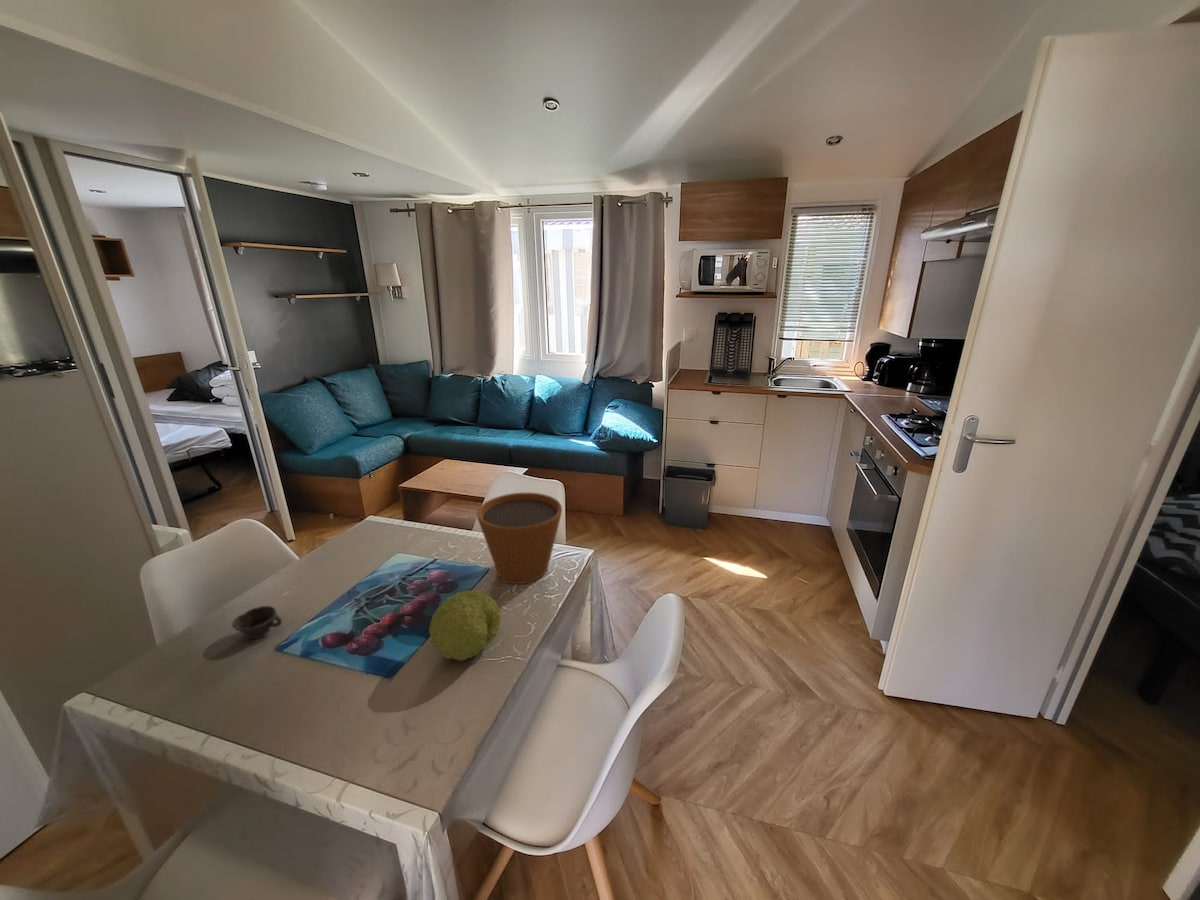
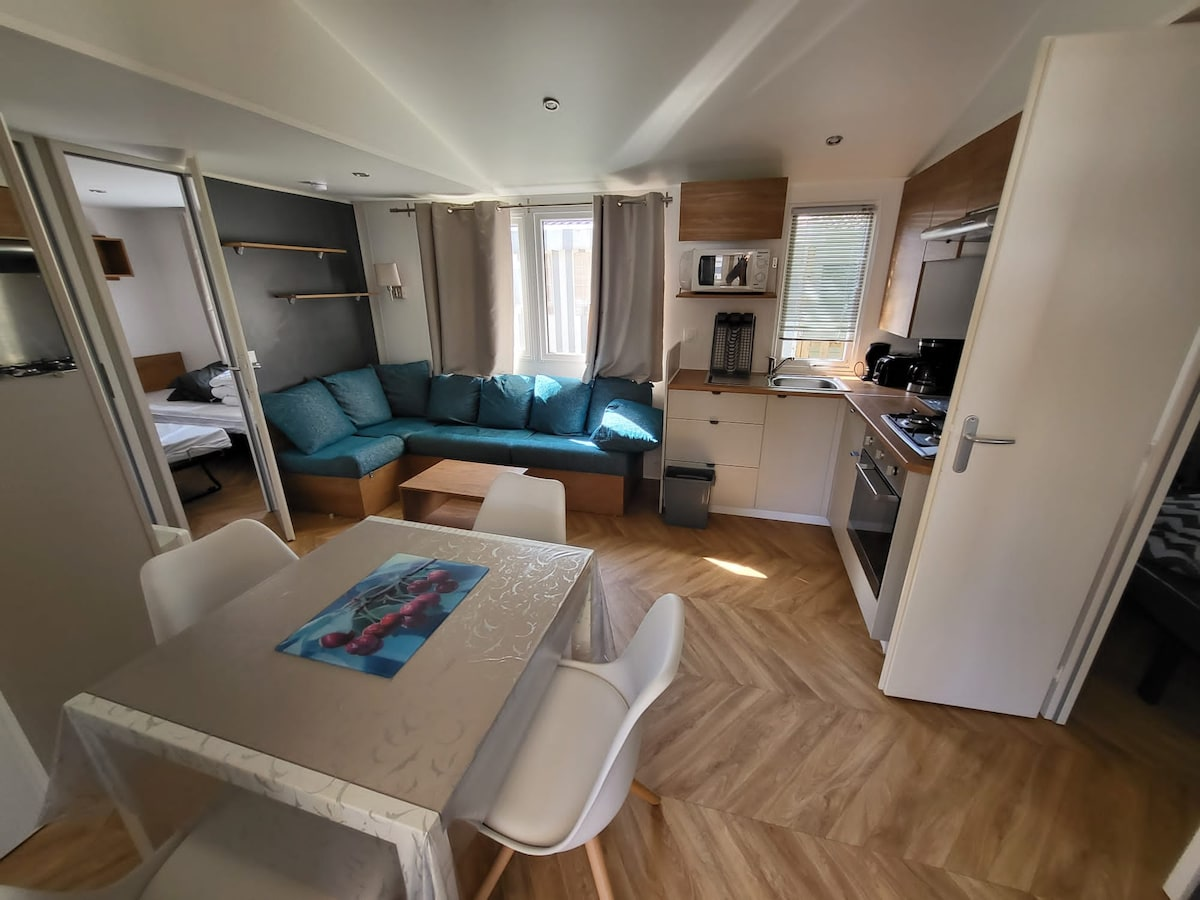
- flower pot [476,492,563,585]
- fruit [428,589,502,662]
- cup [231,605,283,640]
